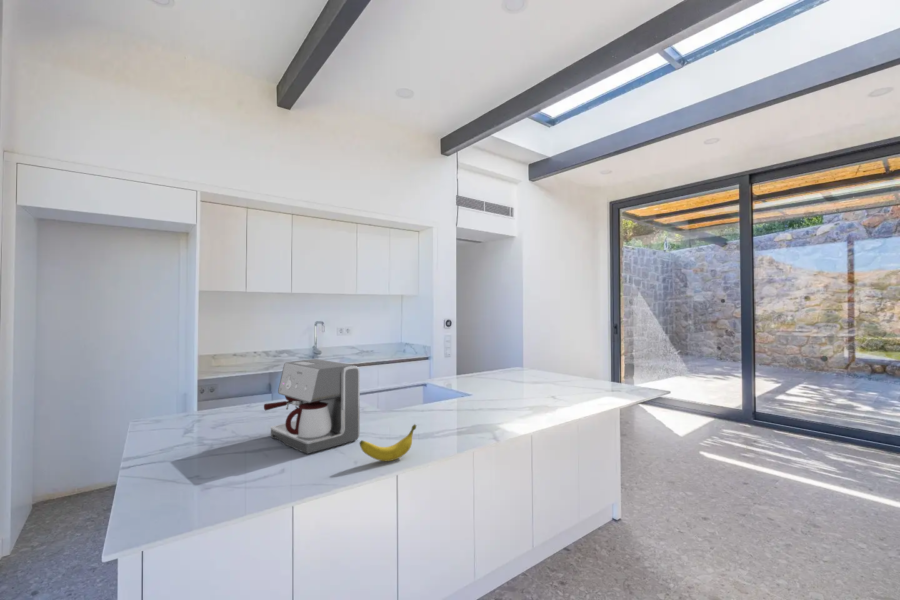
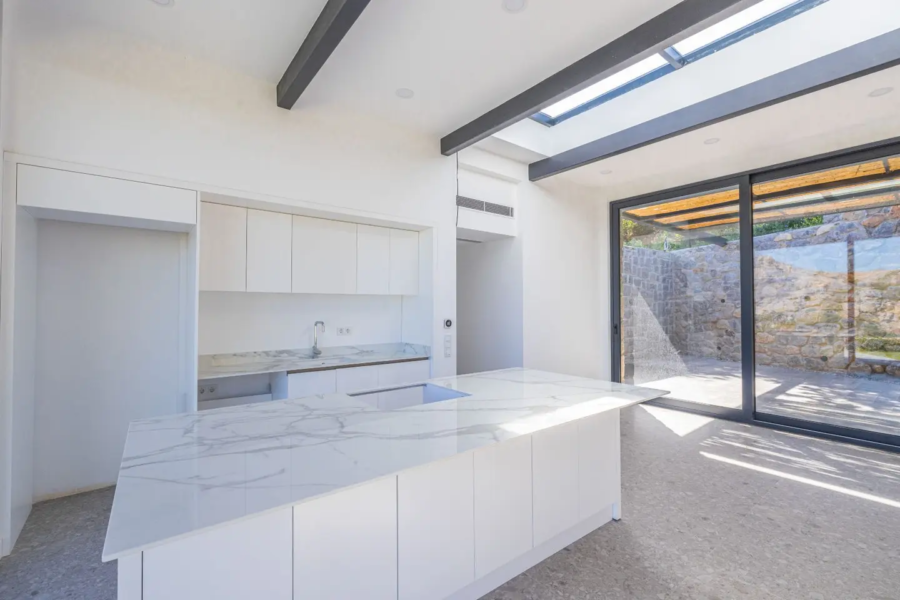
- banana [358,423,417,462]
- coffee maker [263,358,361,455]
